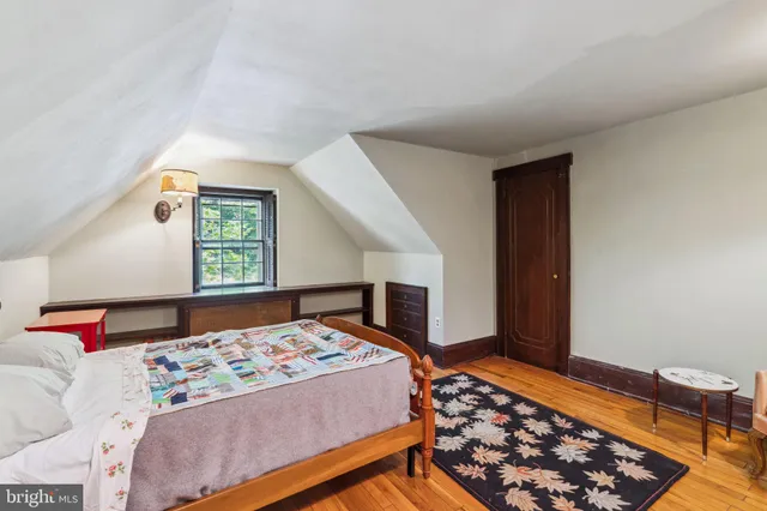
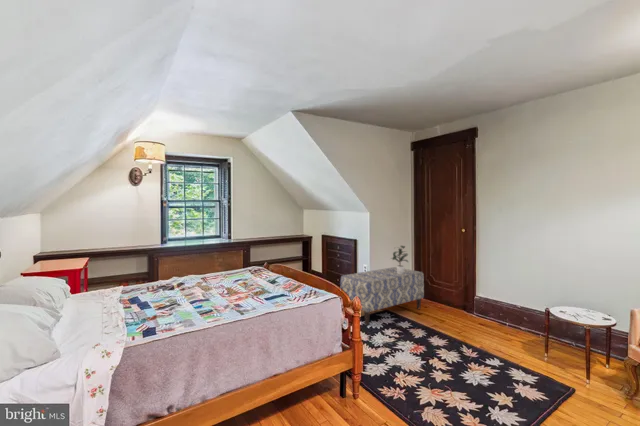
+ bench [339,266,425,326]
+ potted plant [389,244,409,274]
